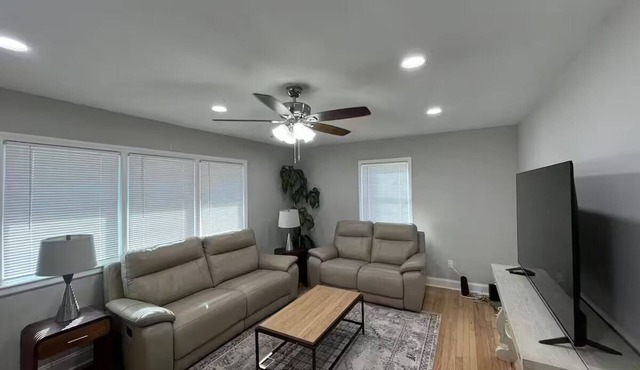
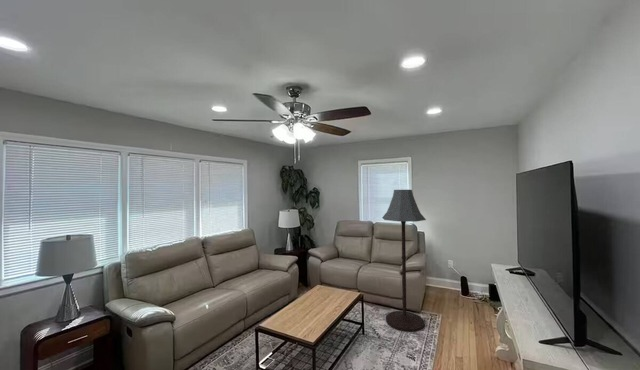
+ floor lamp [381,189,427,333]
